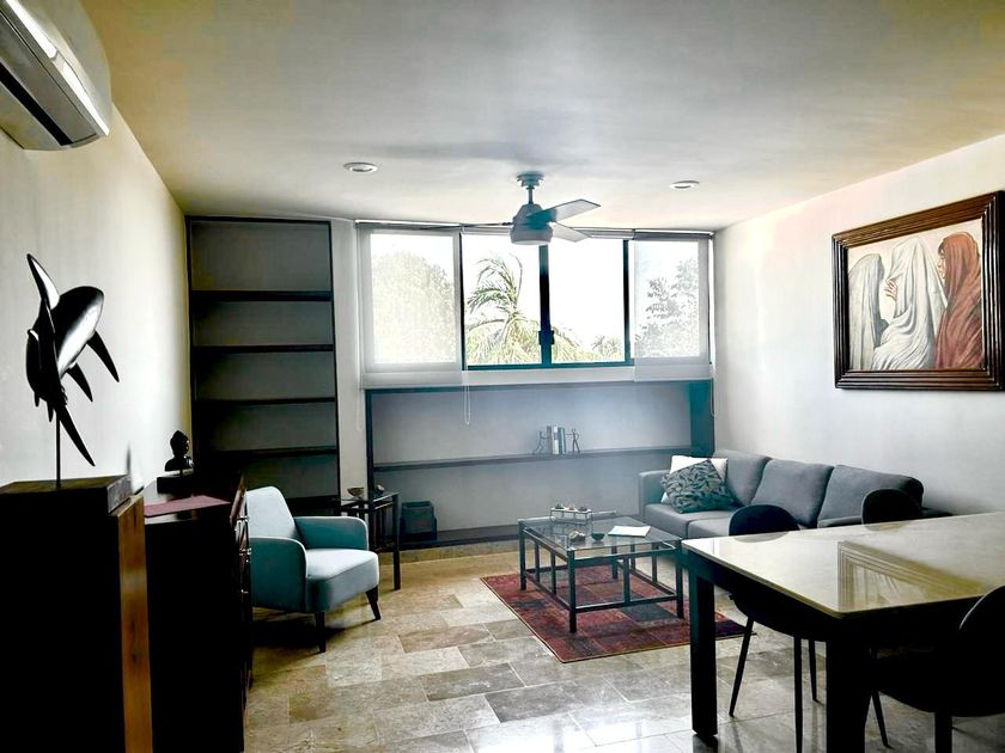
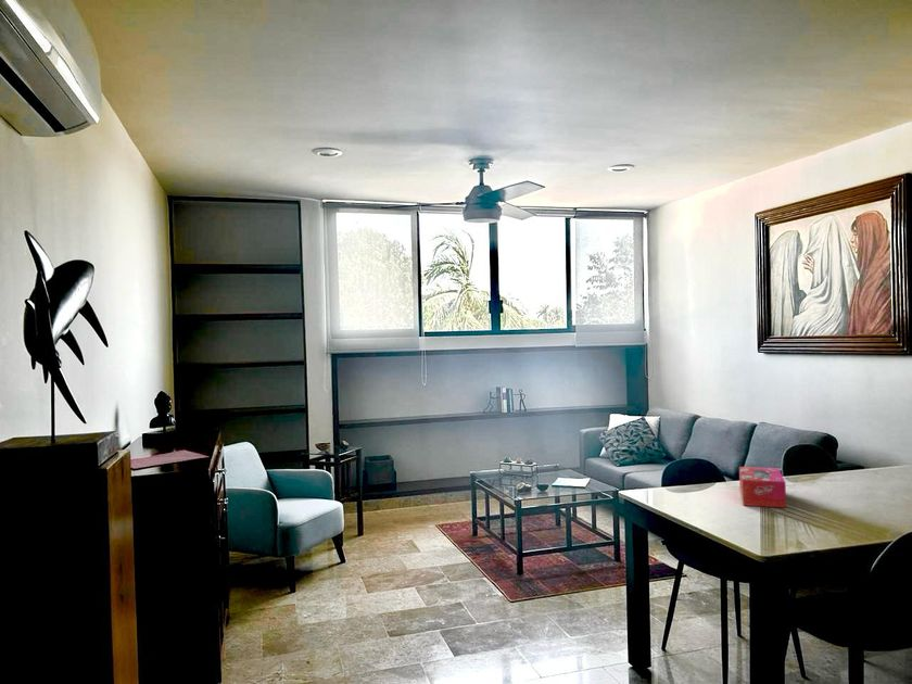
+ tissue box [738,466,787,509]
